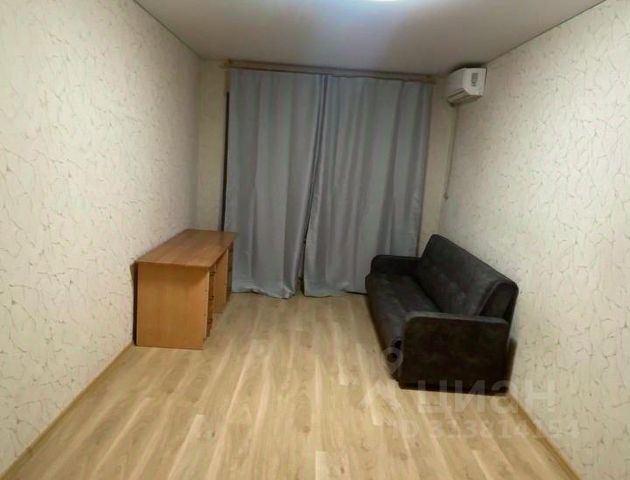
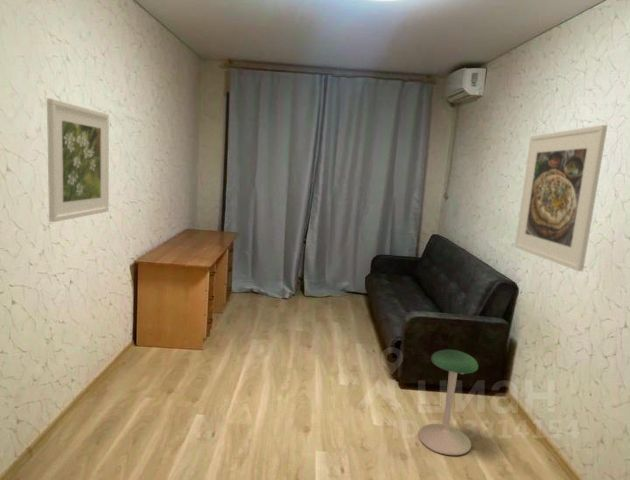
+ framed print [514,124,608,272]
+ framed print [46,97,110,223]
+ stool [418,349,479,456]
